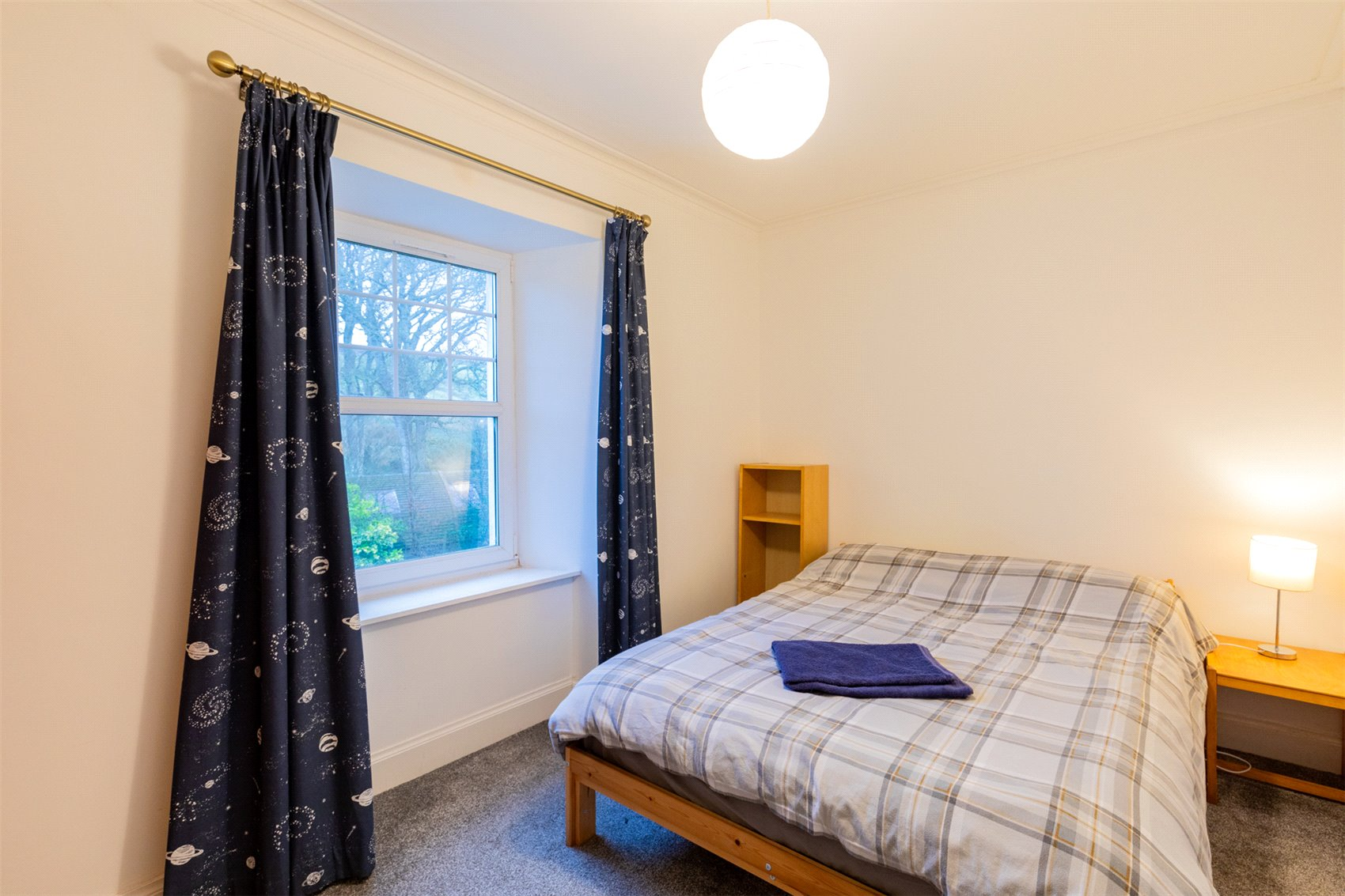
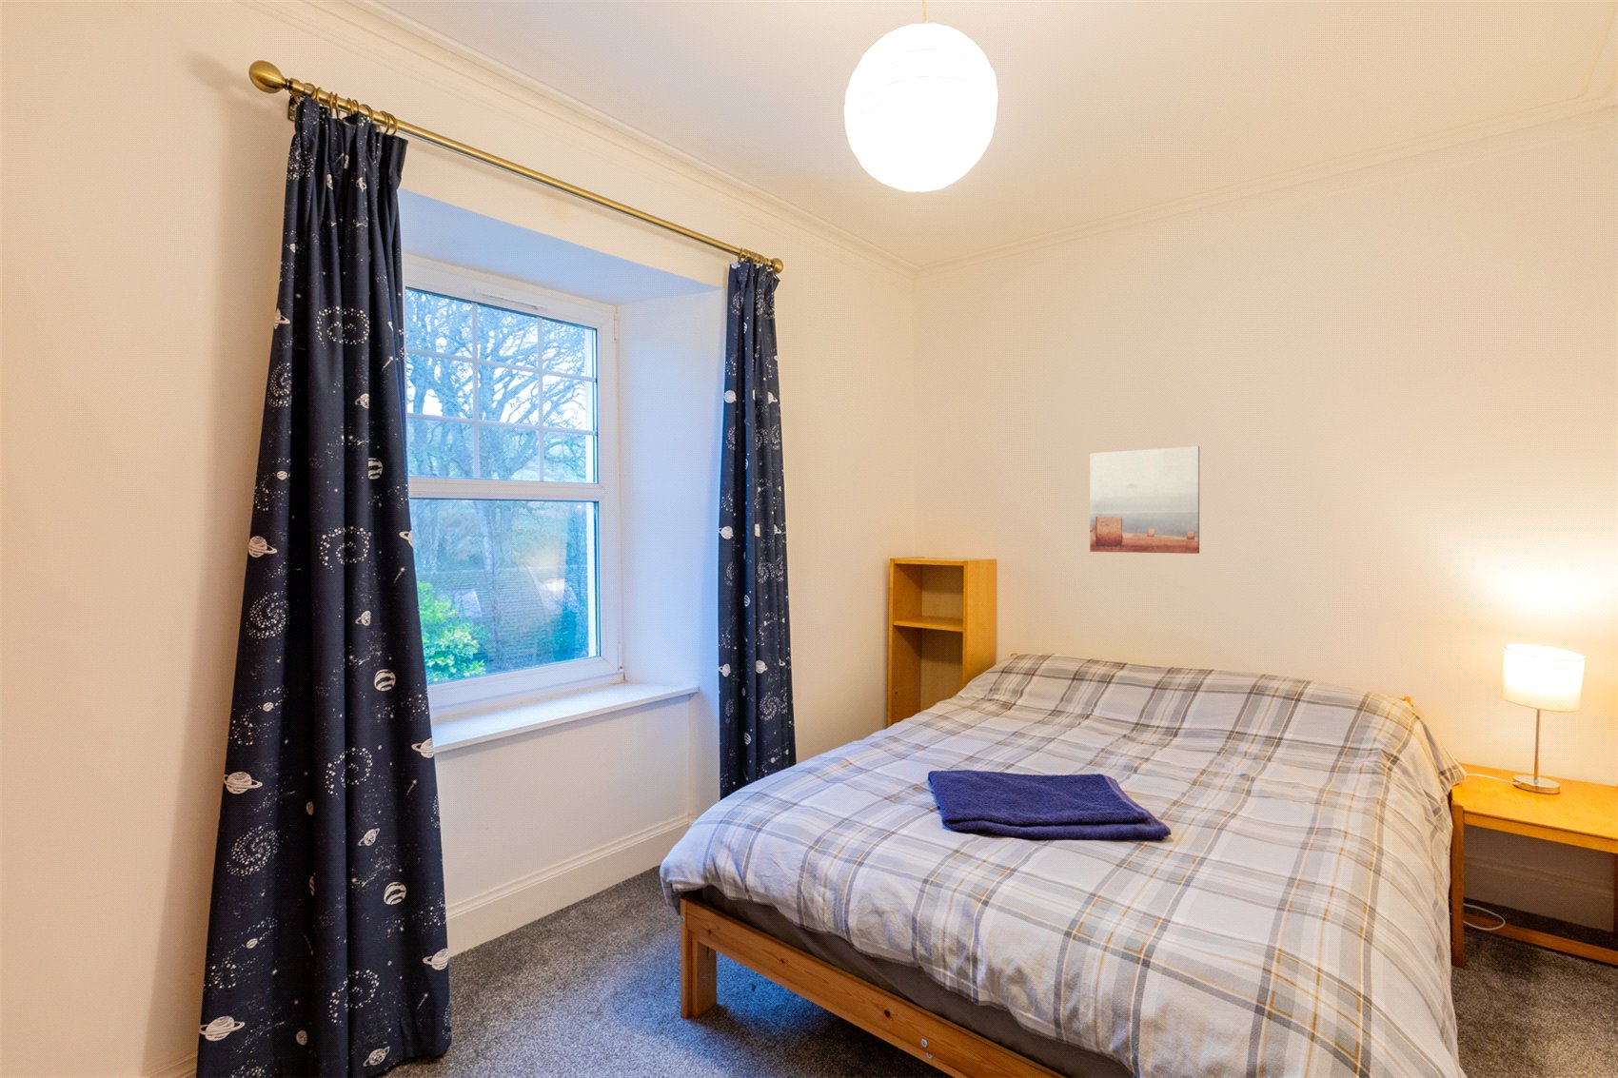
+ wall art [1089,445,1201,555]
